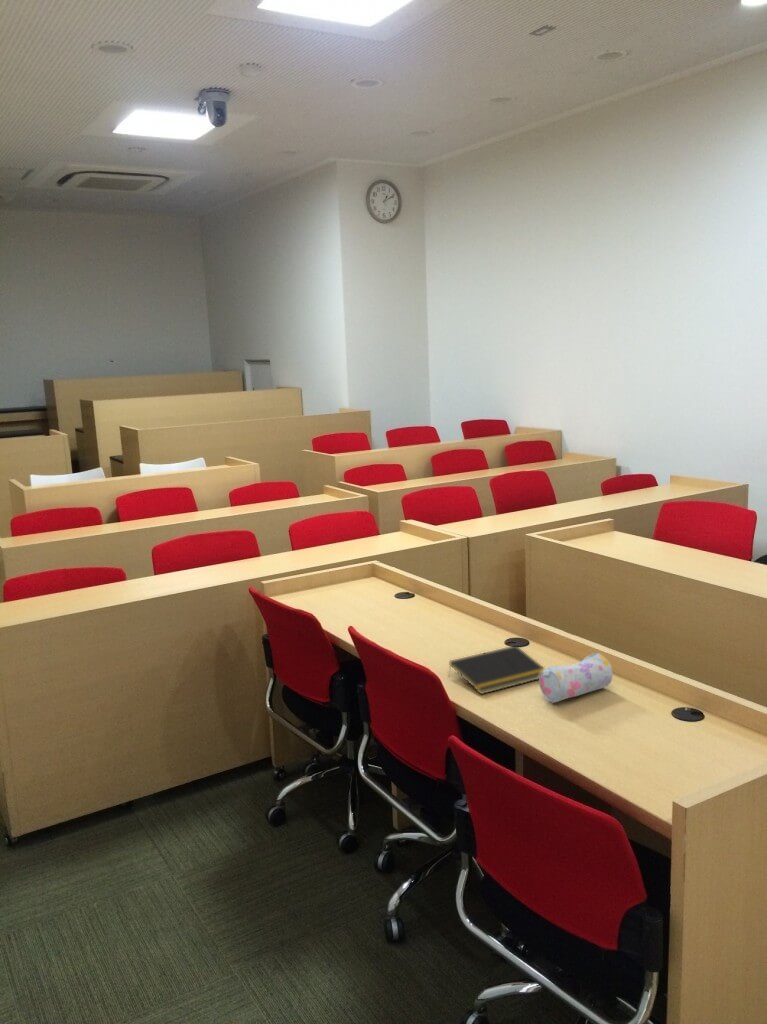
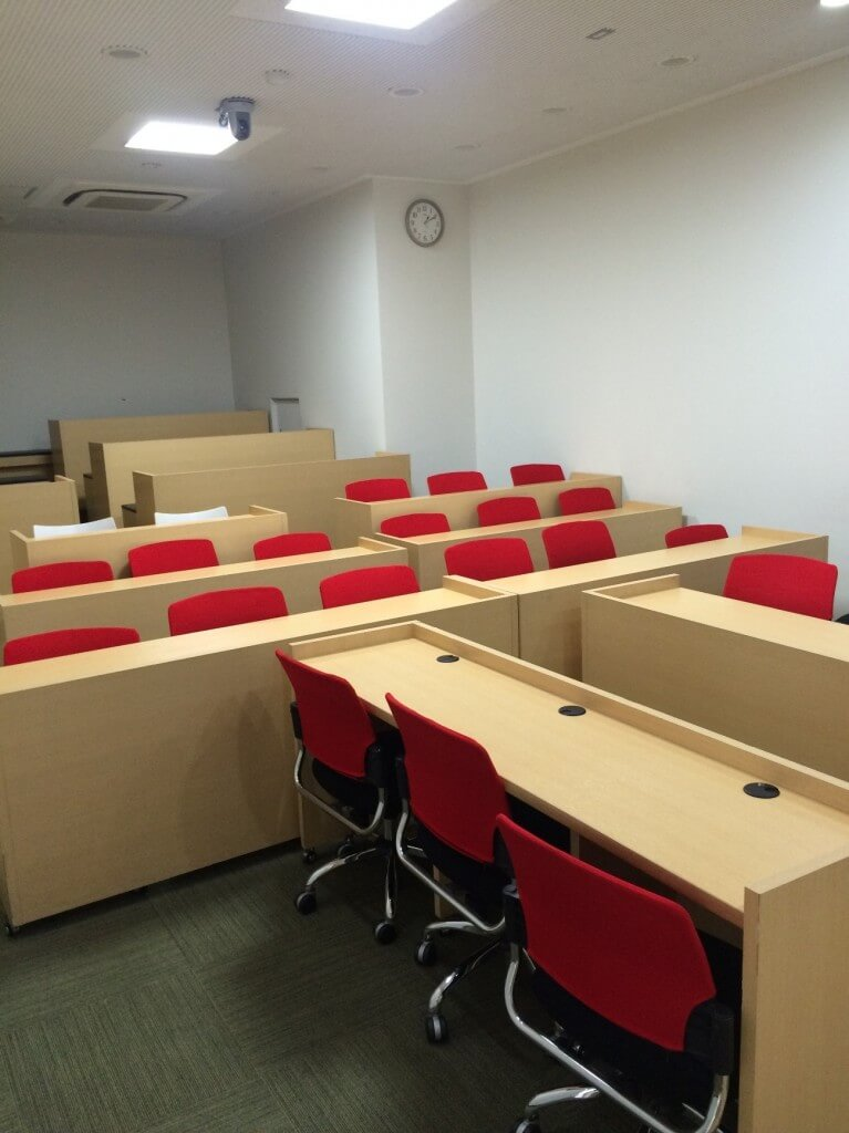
- notepad [447,644,546,695]
- pencil case [538,652,613,704]
